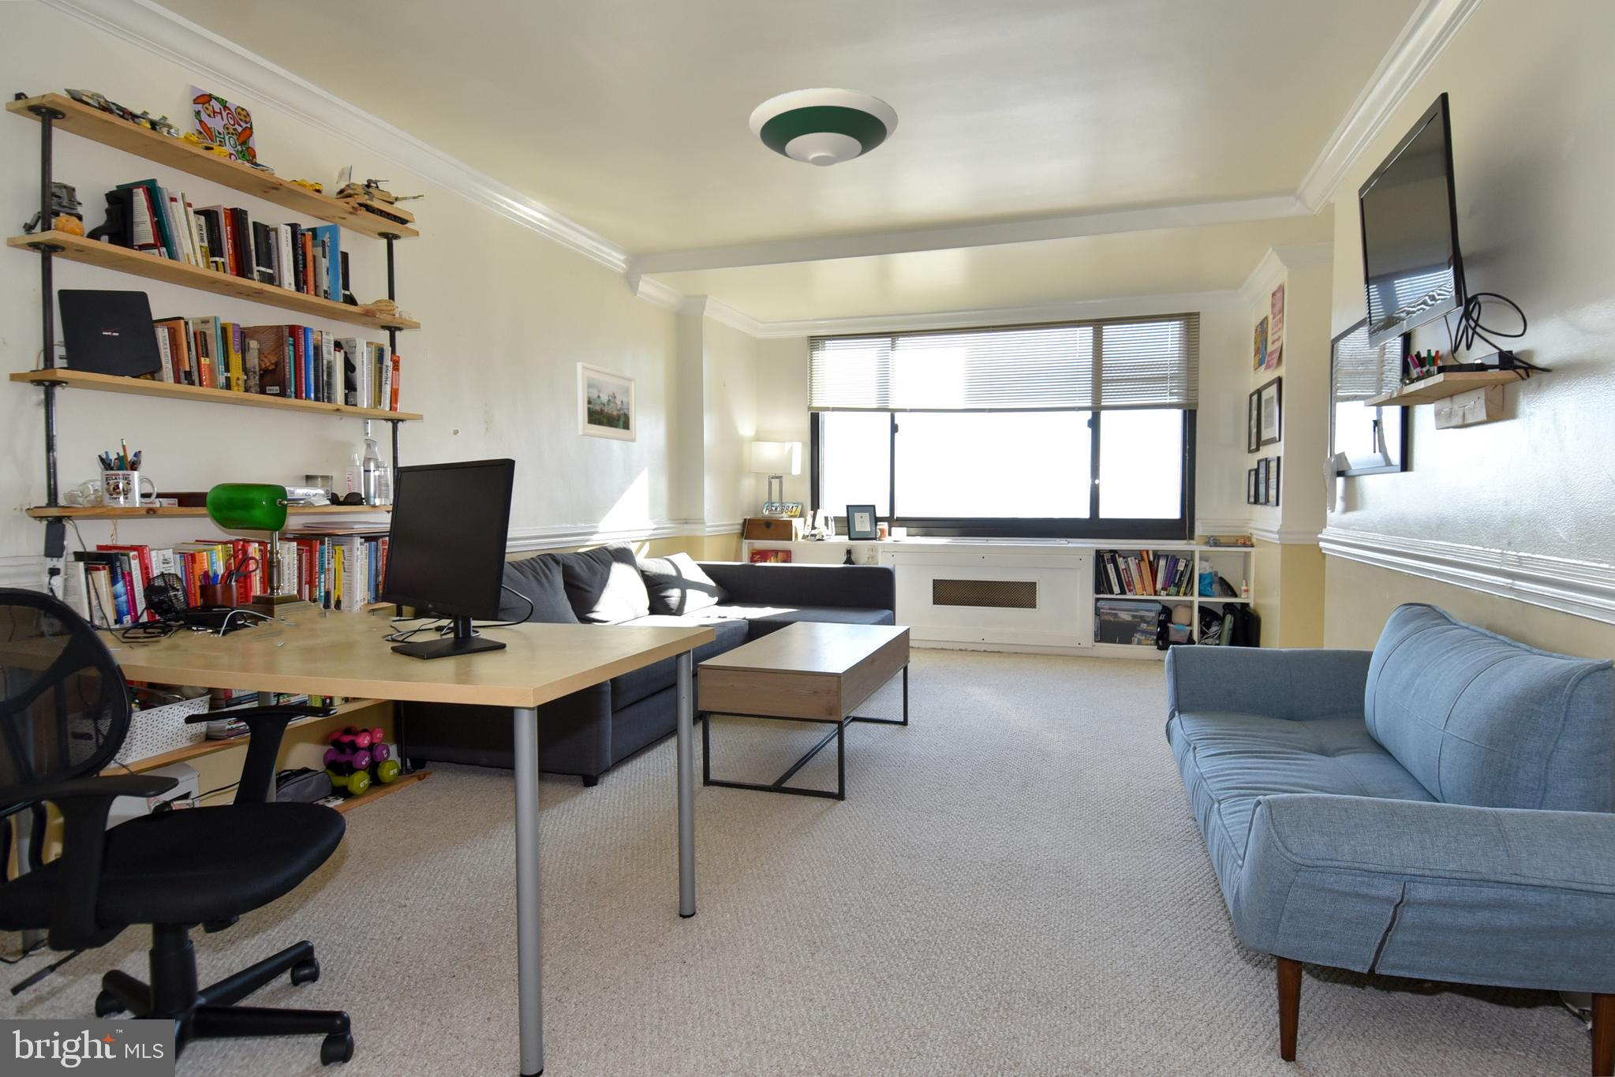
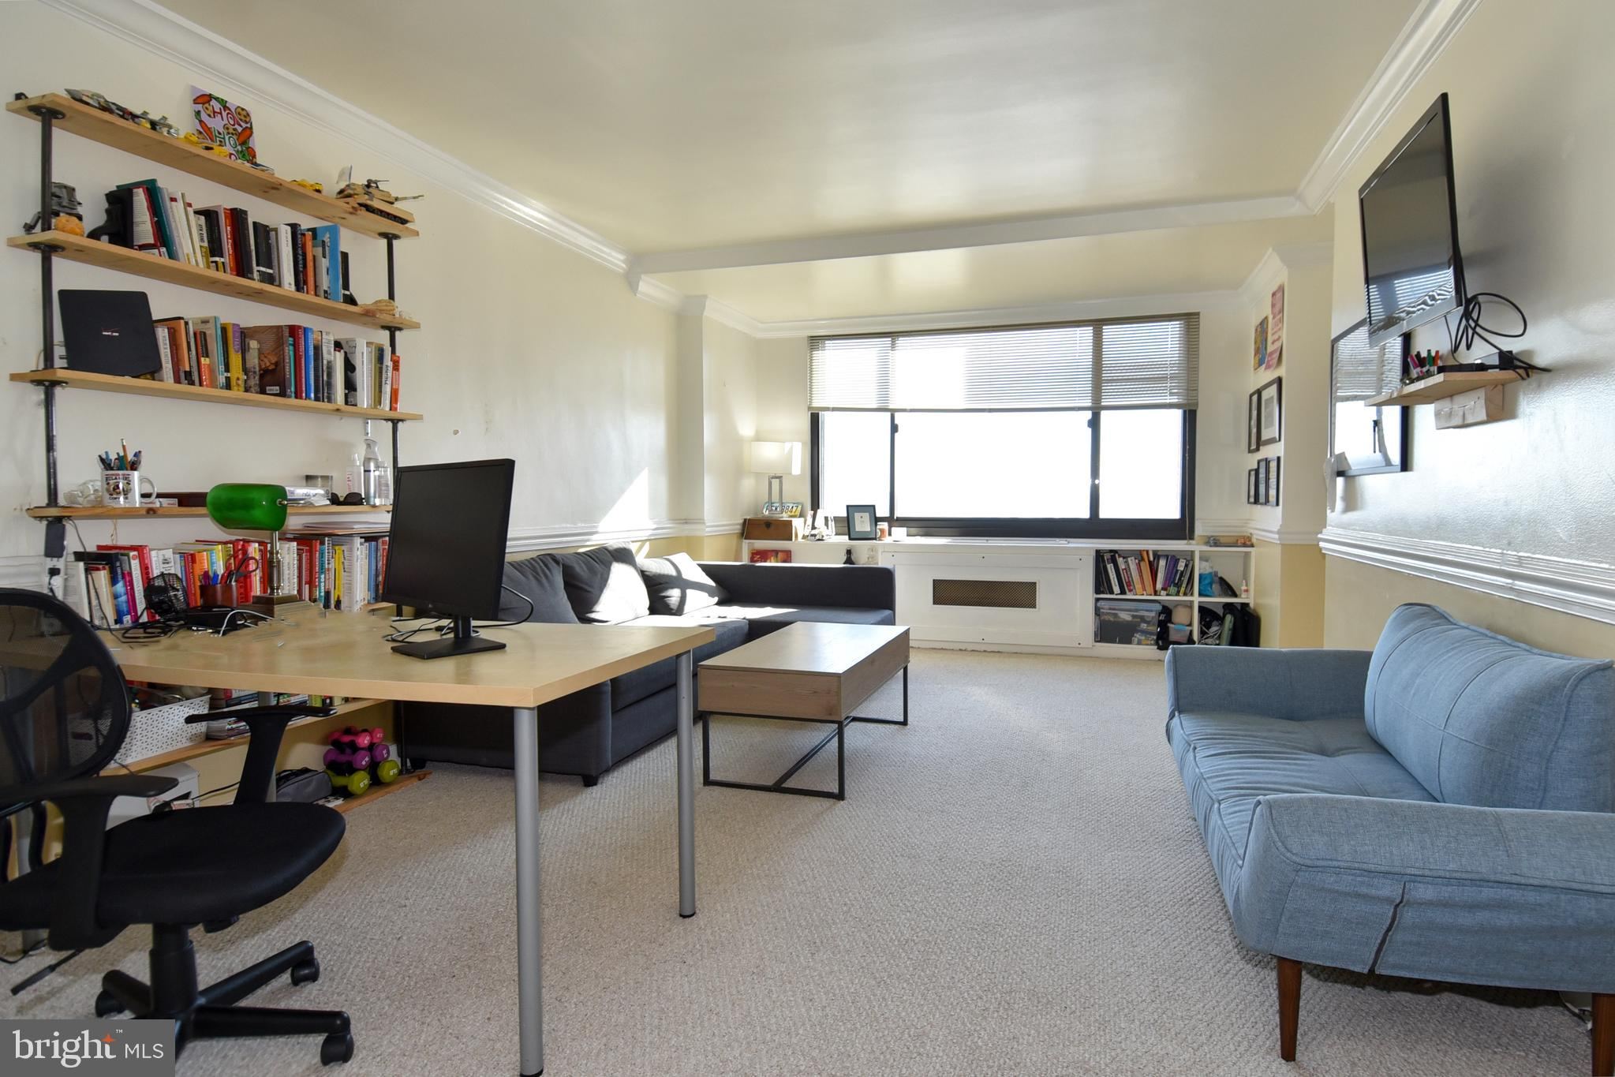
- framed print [577,362,637,442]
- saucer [747,88,899,167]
